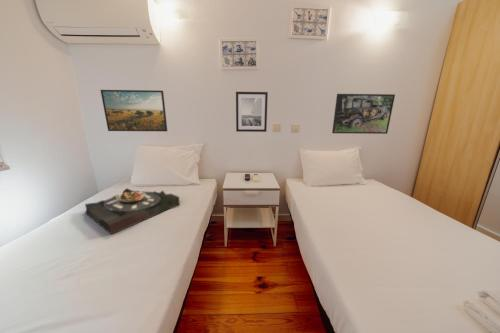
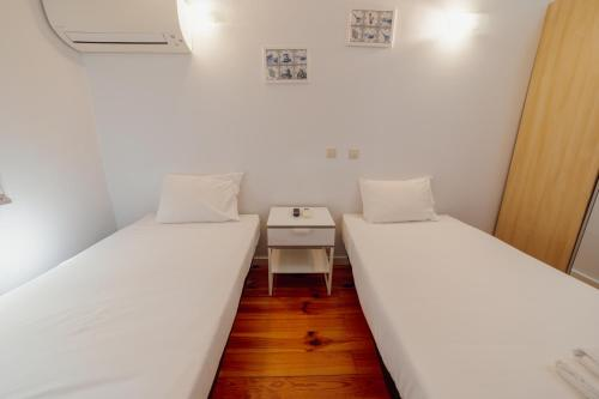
- wall art [235,91,269,133]
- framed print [99,89,168,132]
- serving tray [84,187,181,236]
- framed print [331,93,396,135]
